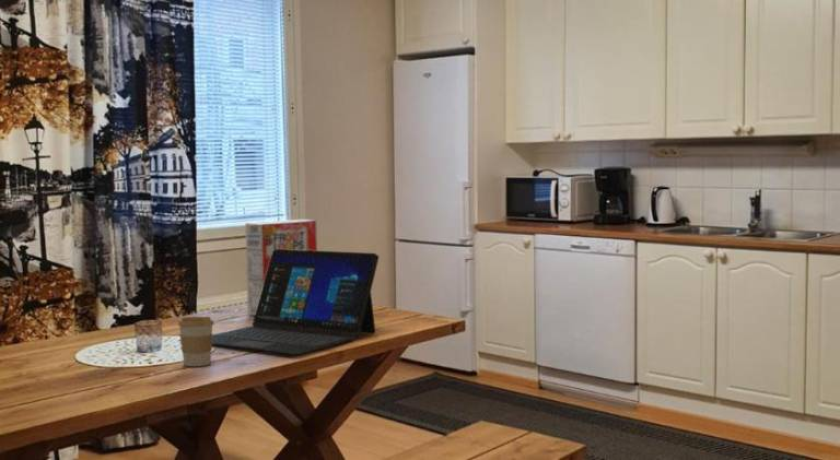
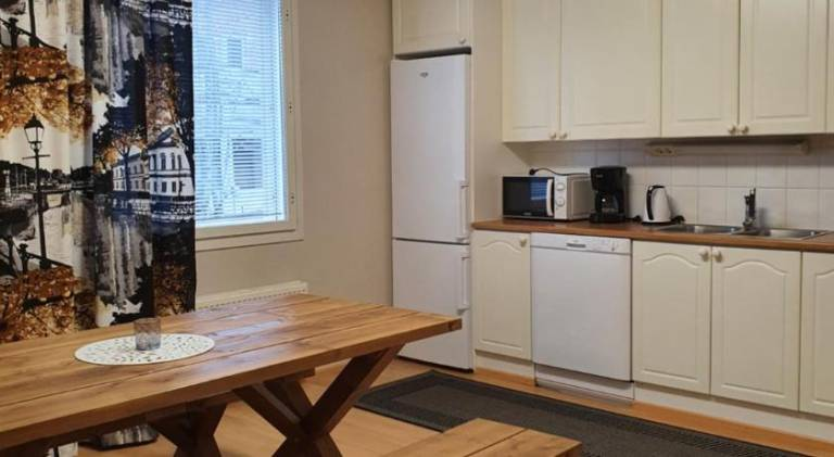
- coffee cup [177,316,215,367]
- laptop [212,249,380,356]
- cereal box [244,219,318,316]
